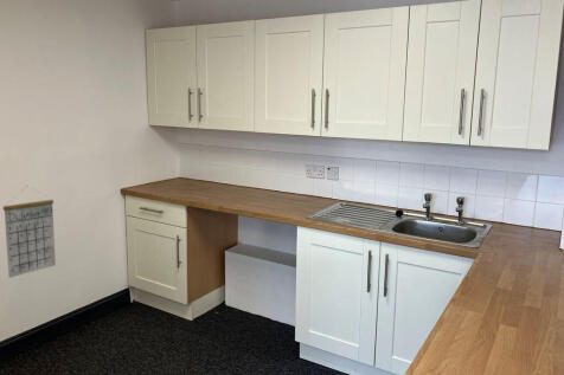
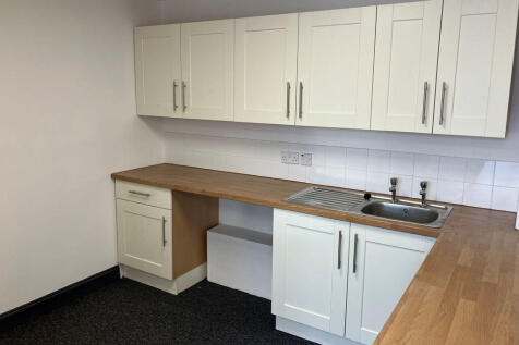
- calendar [2,186,57,279]
